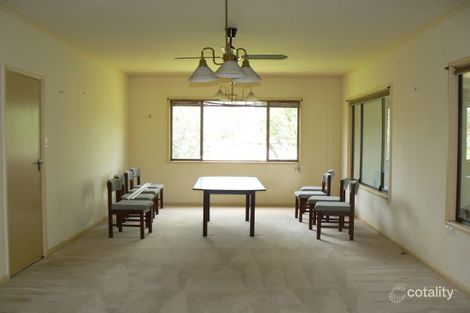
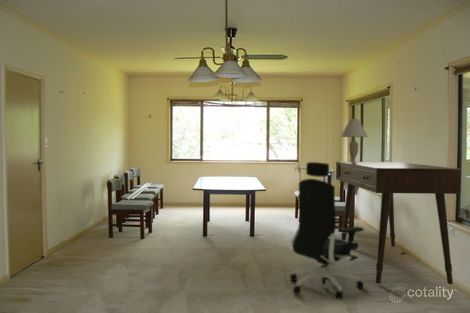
+ desk [335,160,462,285]
+ table lamp [339,118,369,163]
+ office chair [289,161,365,300]
